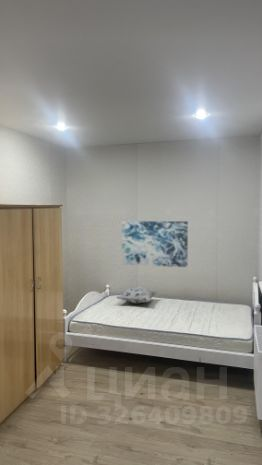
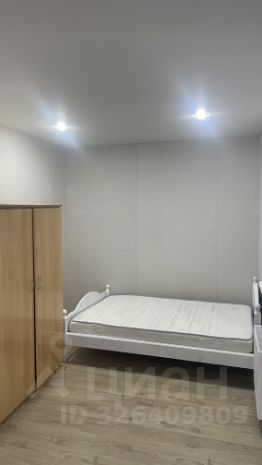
- wall art [121,220,189,268]
- decorative pillow [115,285,159,305]
